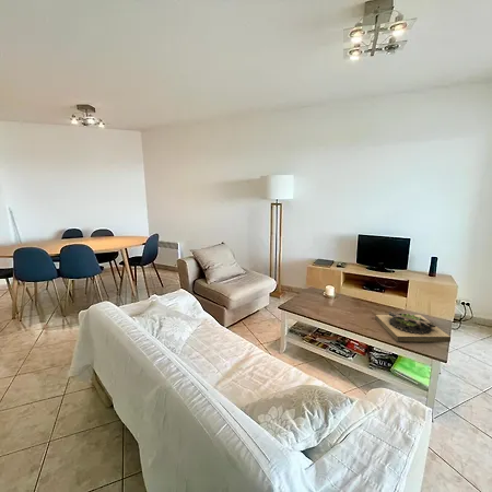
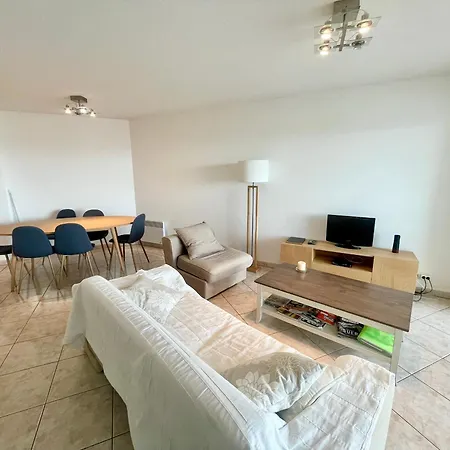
- succulent planter [374,311,452,343]
